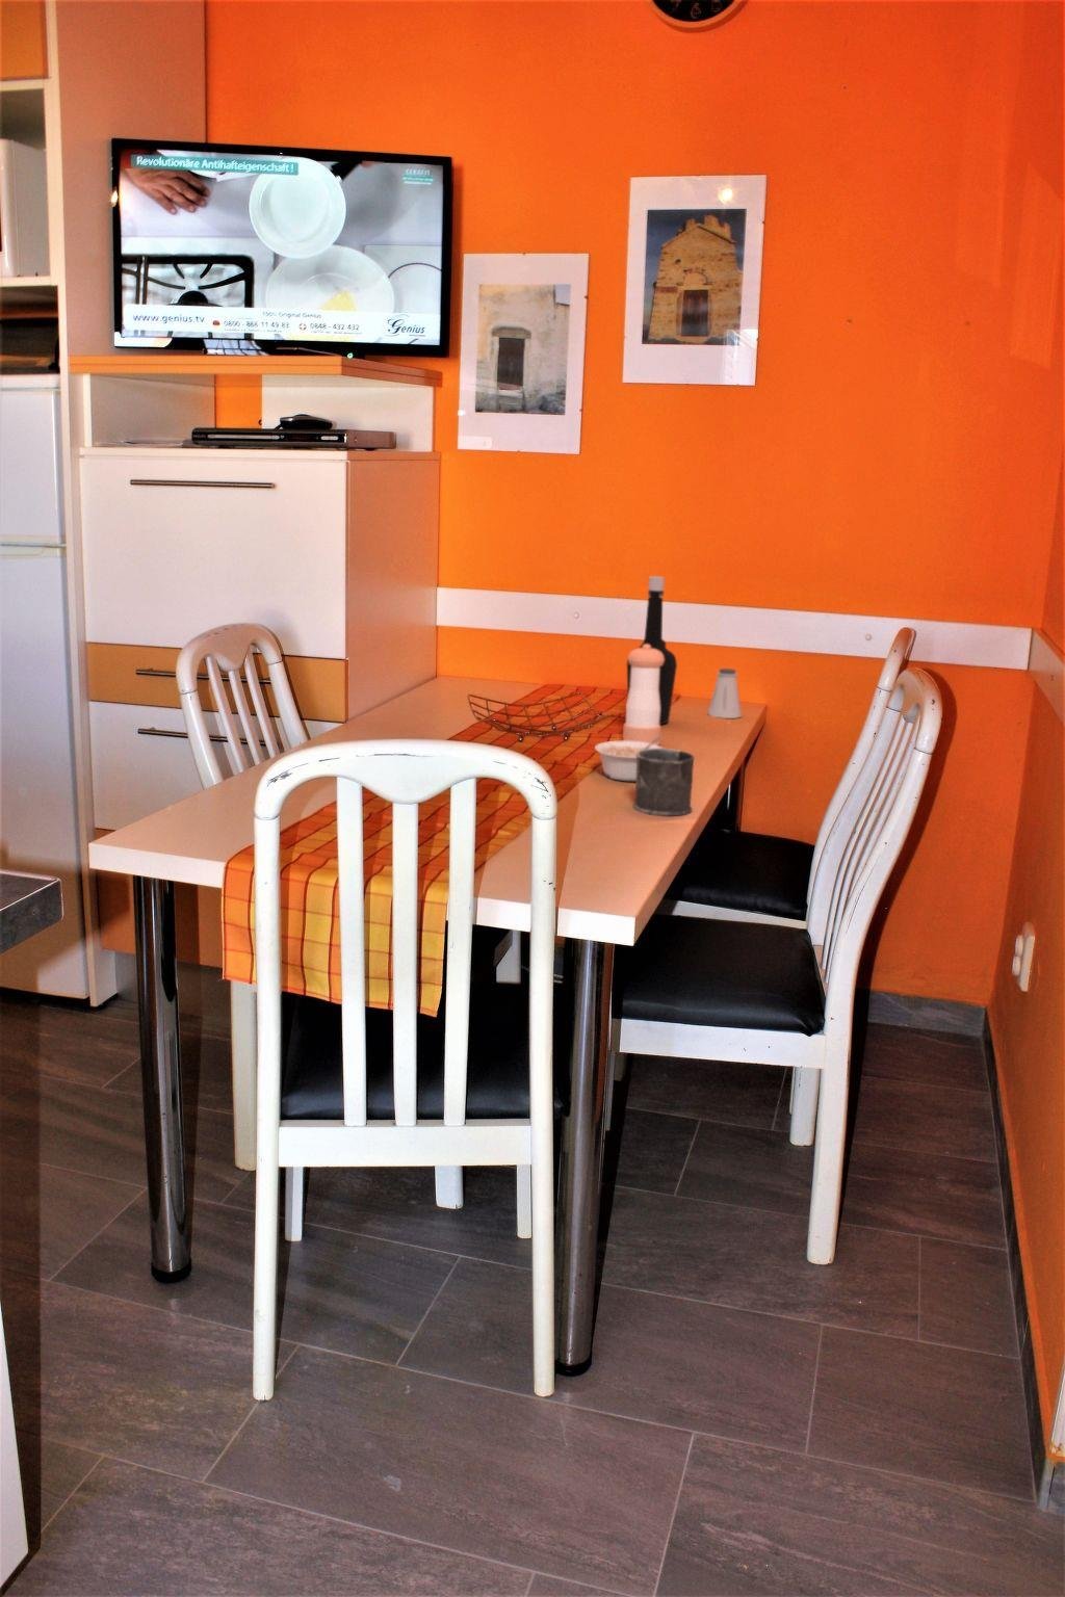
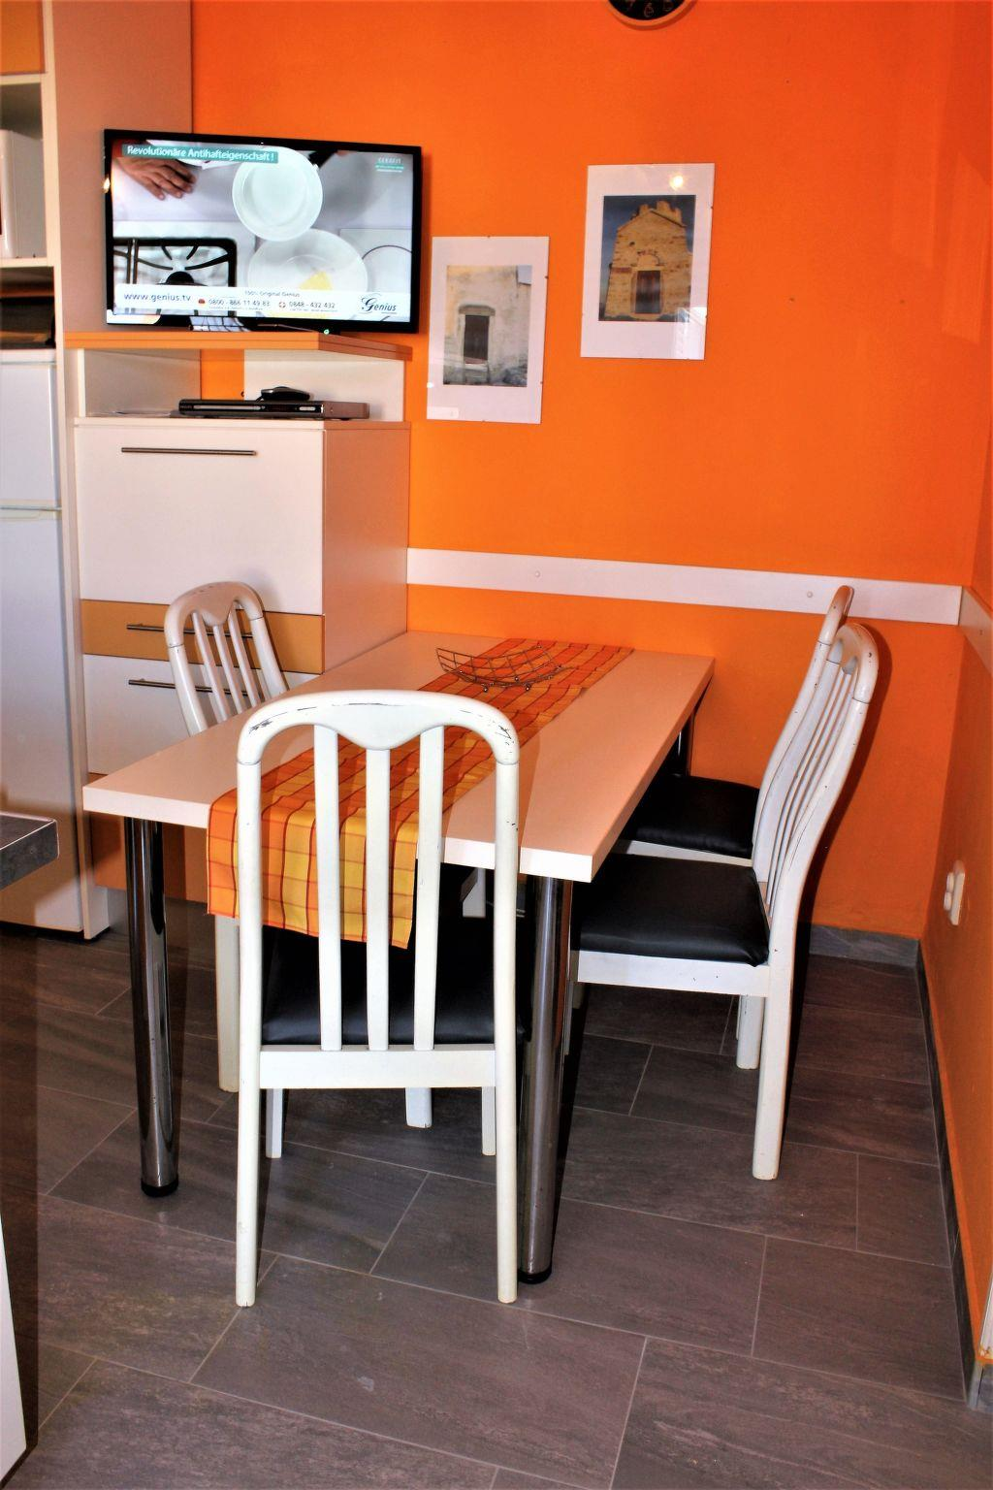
- pepper shaker [622,644,664,745]
- legume [594,736,664,782]
- saltshaker [706,668,743,720]
- bottle [626,575,678,726]
- mug [631,746,695,818]
